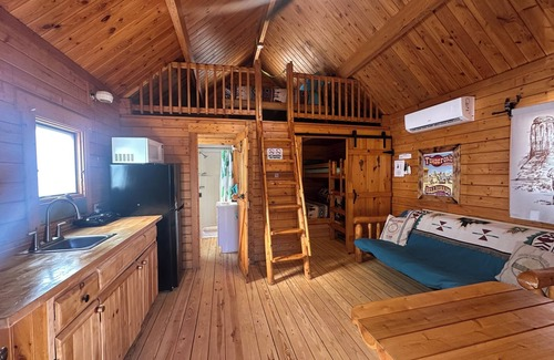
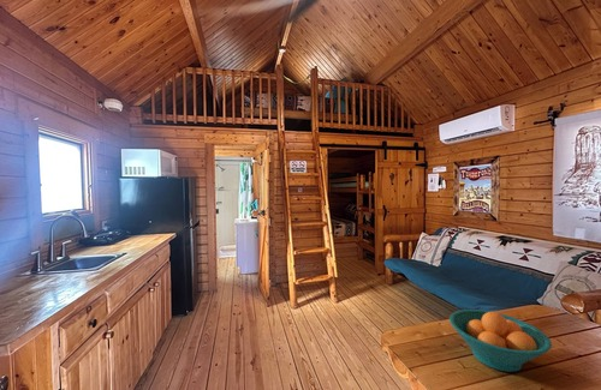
+ fruit bowl [448,308,553,373]
